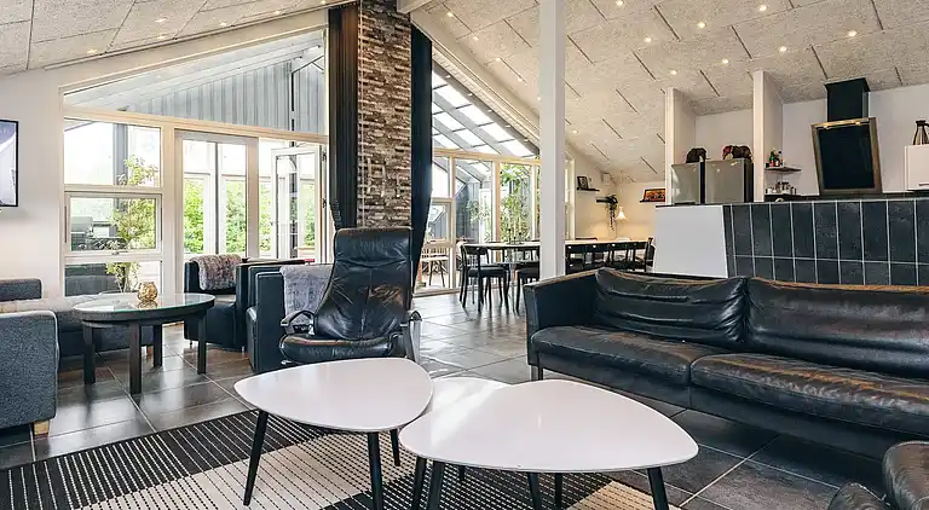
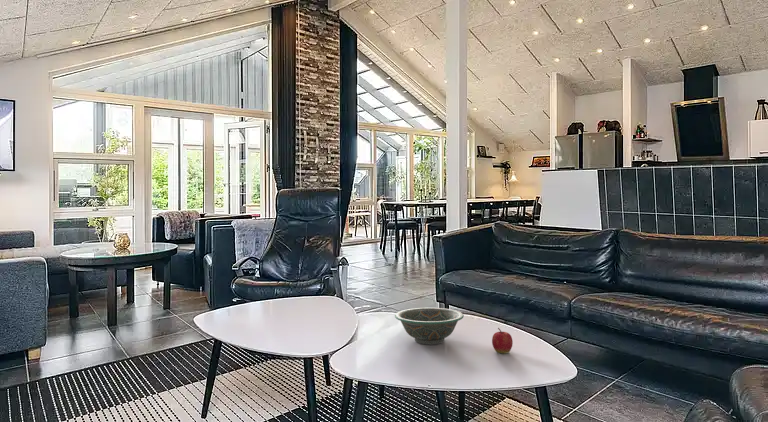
+ apple [491,327,514,354]
+ decorative bowl [394,307,465,345]
